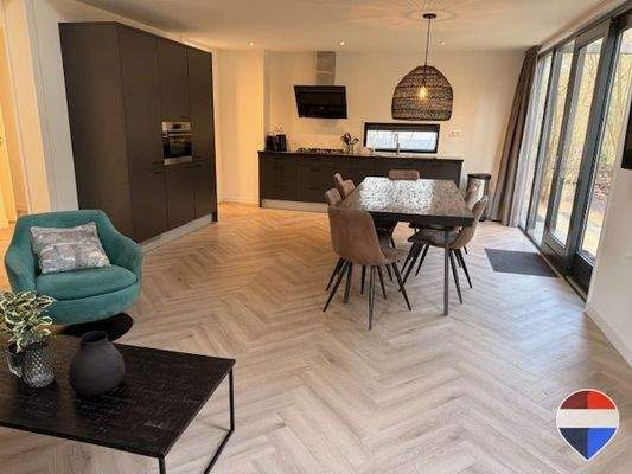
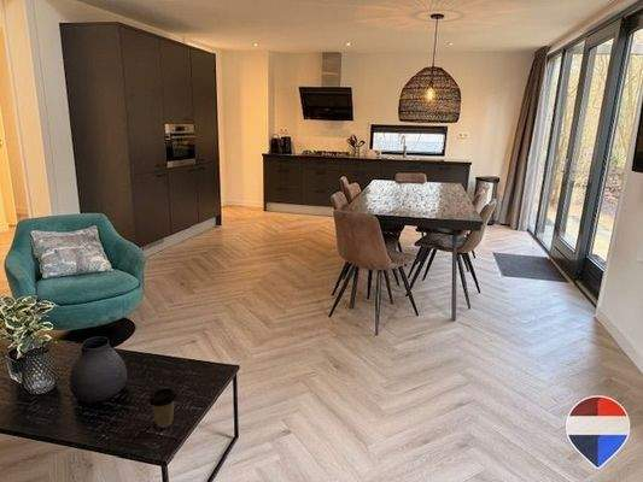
+ coffee cup [147,387,177,429]
